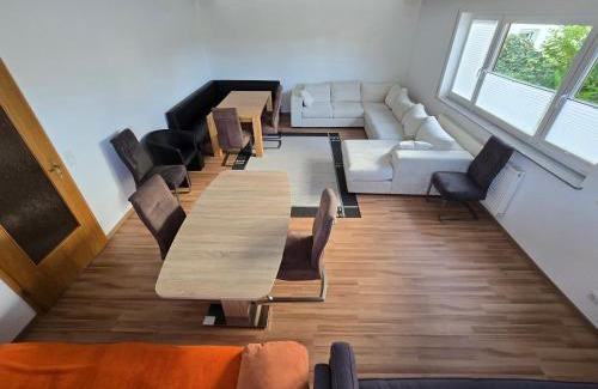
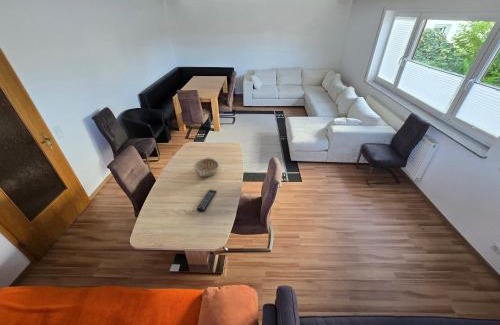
+ decorative bowl [193,156,220,177]
+ remote control [196,189,217,213]
